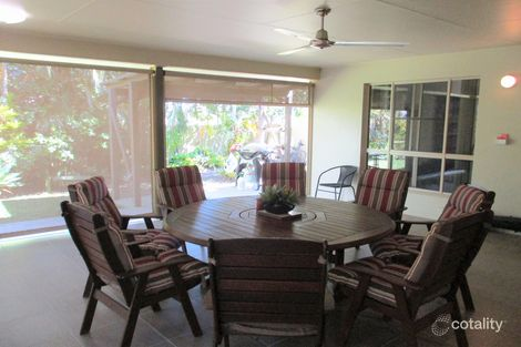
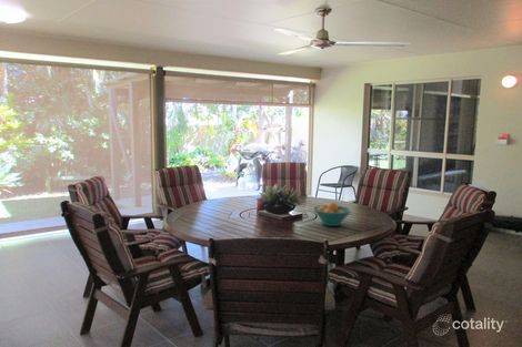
+ fruit bowl [311,201,353,227]
